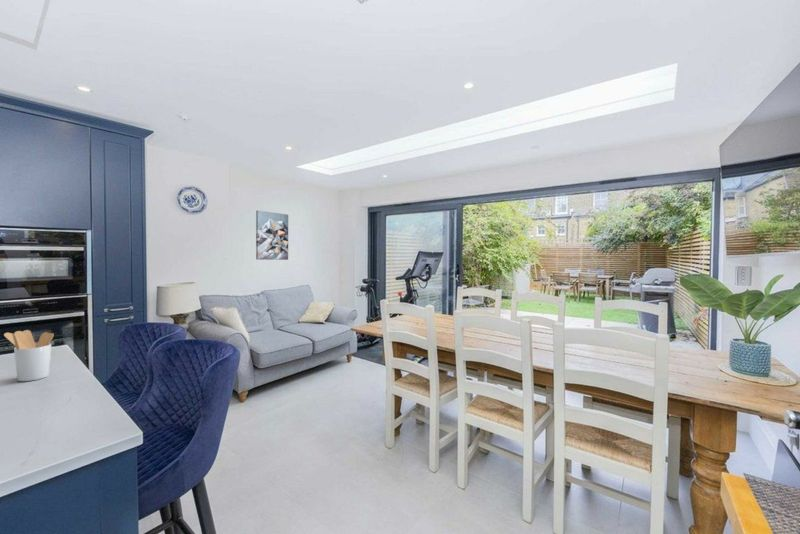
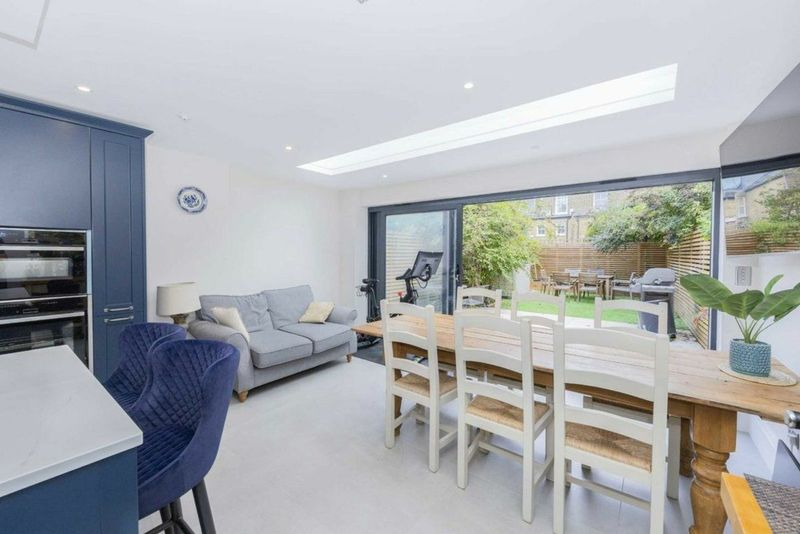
- utensil holder [3,329,55,382]
- wall art [255,210,289,261]
